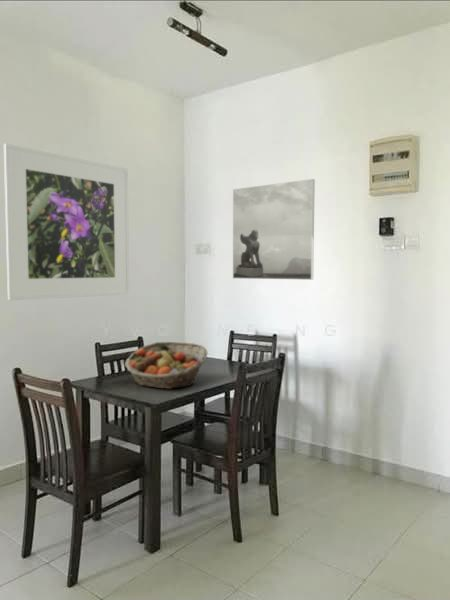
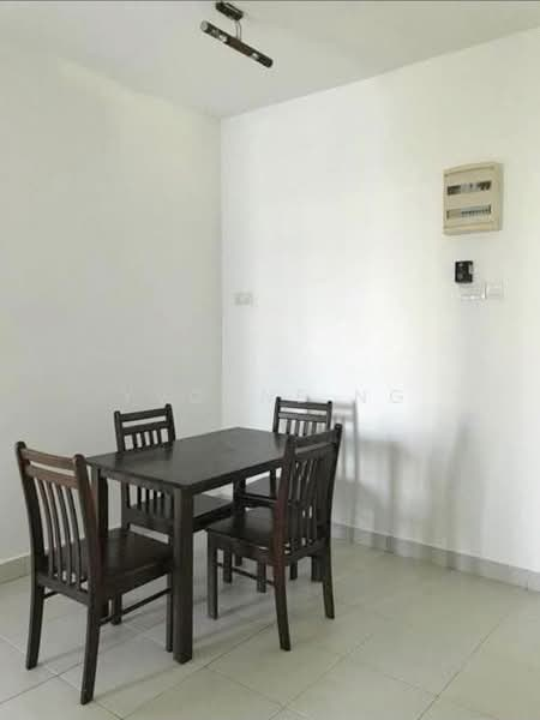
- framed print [232,178,316,281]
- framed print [3,143,130,301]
- fruit basket [124,341,208,390]
